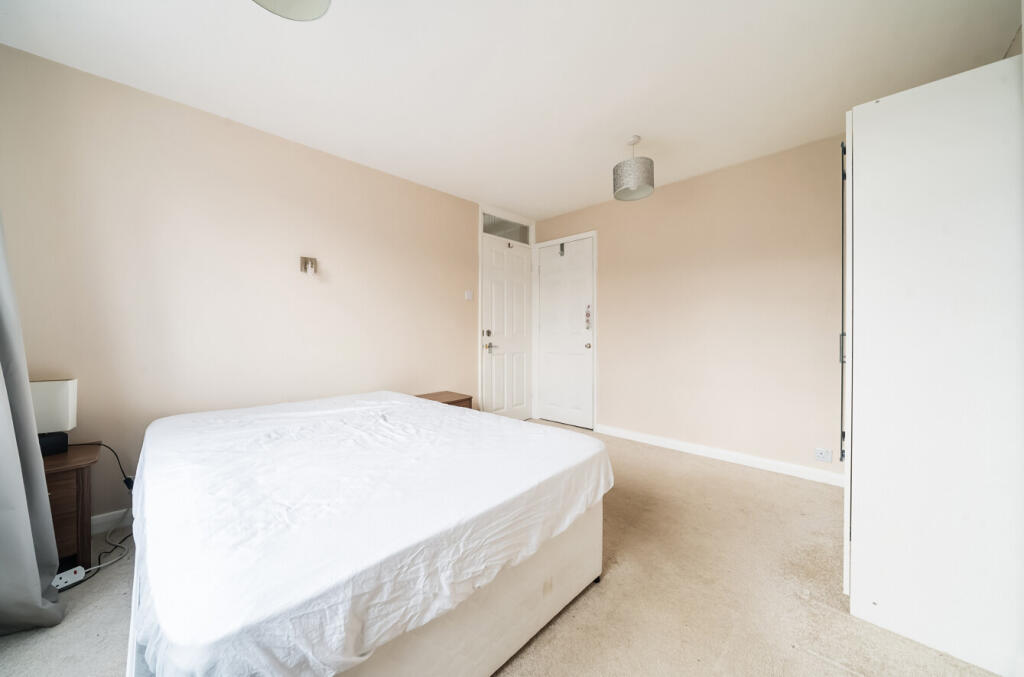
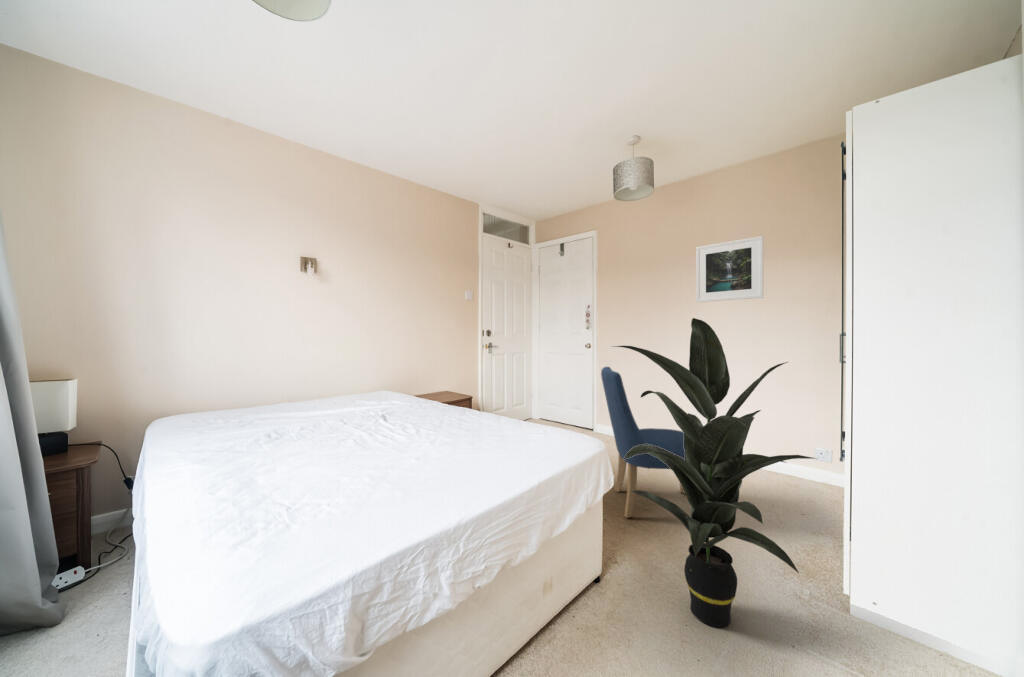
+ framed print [695,235,764,303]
+ chair [600,366,685,519]
+ indoor plant [611,317,819,628]
